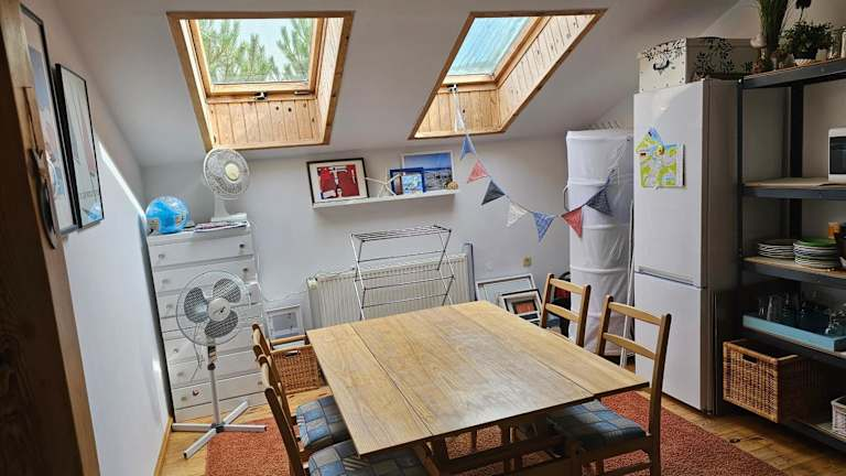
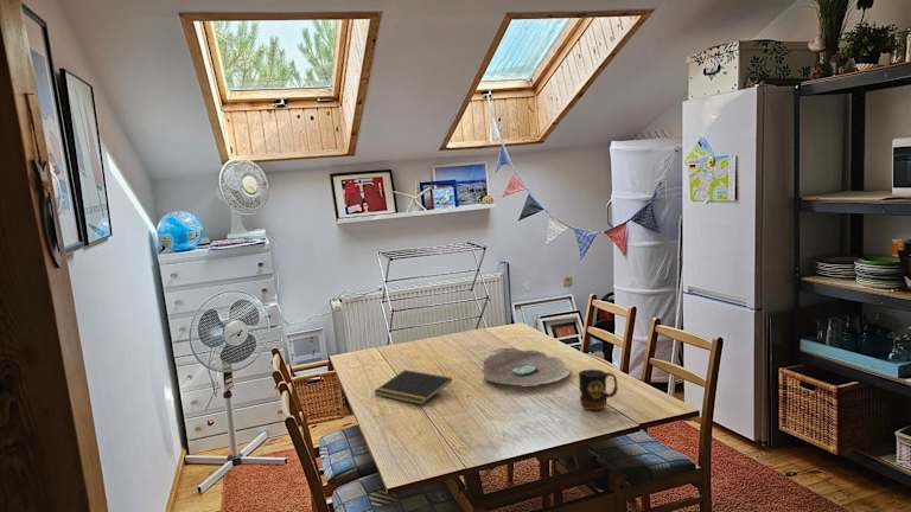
+ decorative bowl [483,347,572,388]
+ mug [578,369,619,411]
+ notepad [374,369,453,405]
